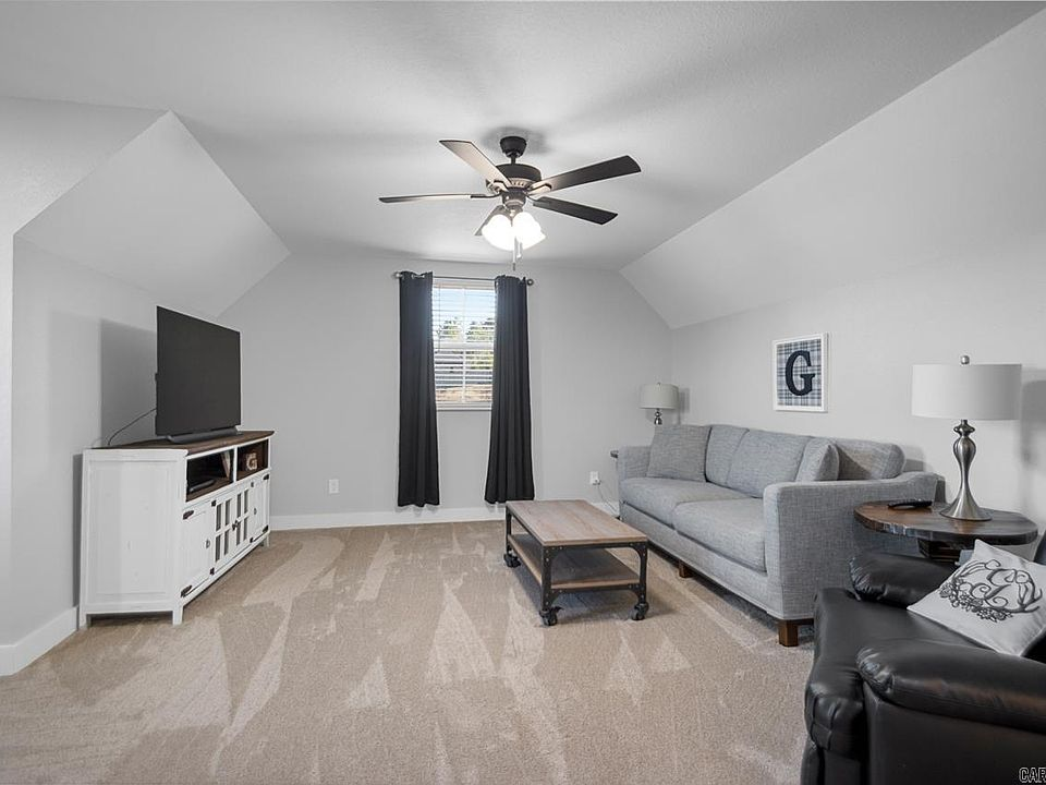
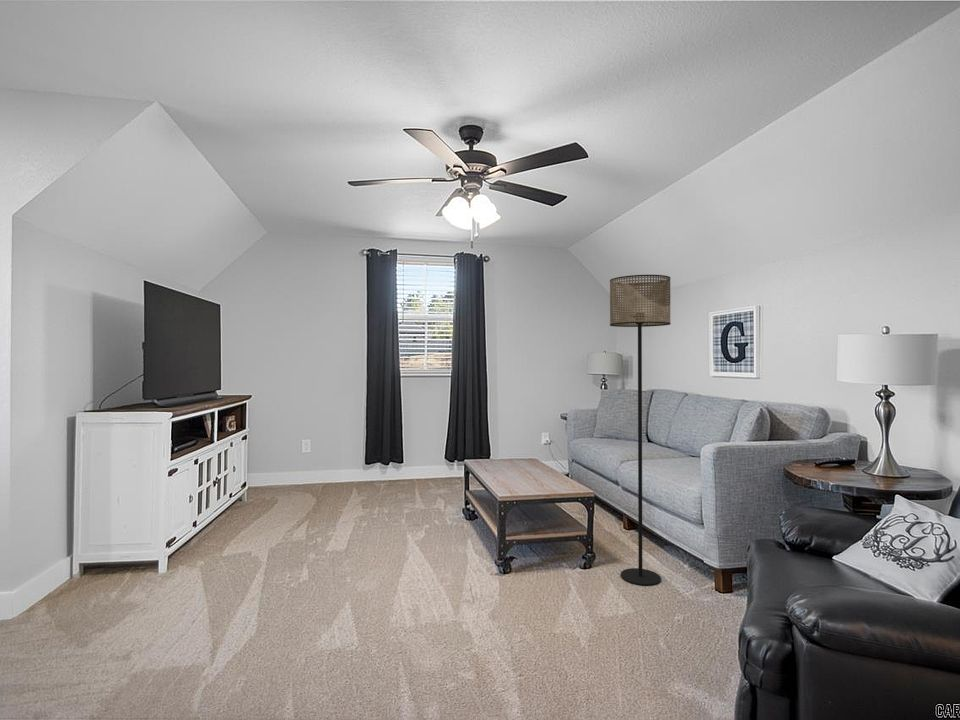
+ floor lamp [609,274,672,586]
